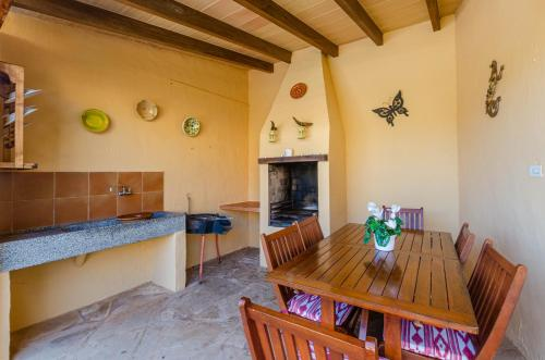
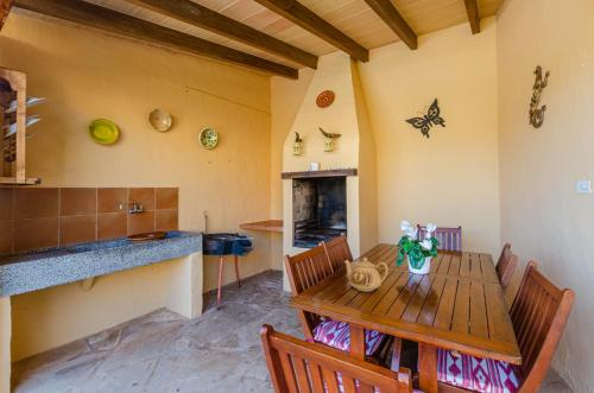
+ teapot [343,255,390,292]
